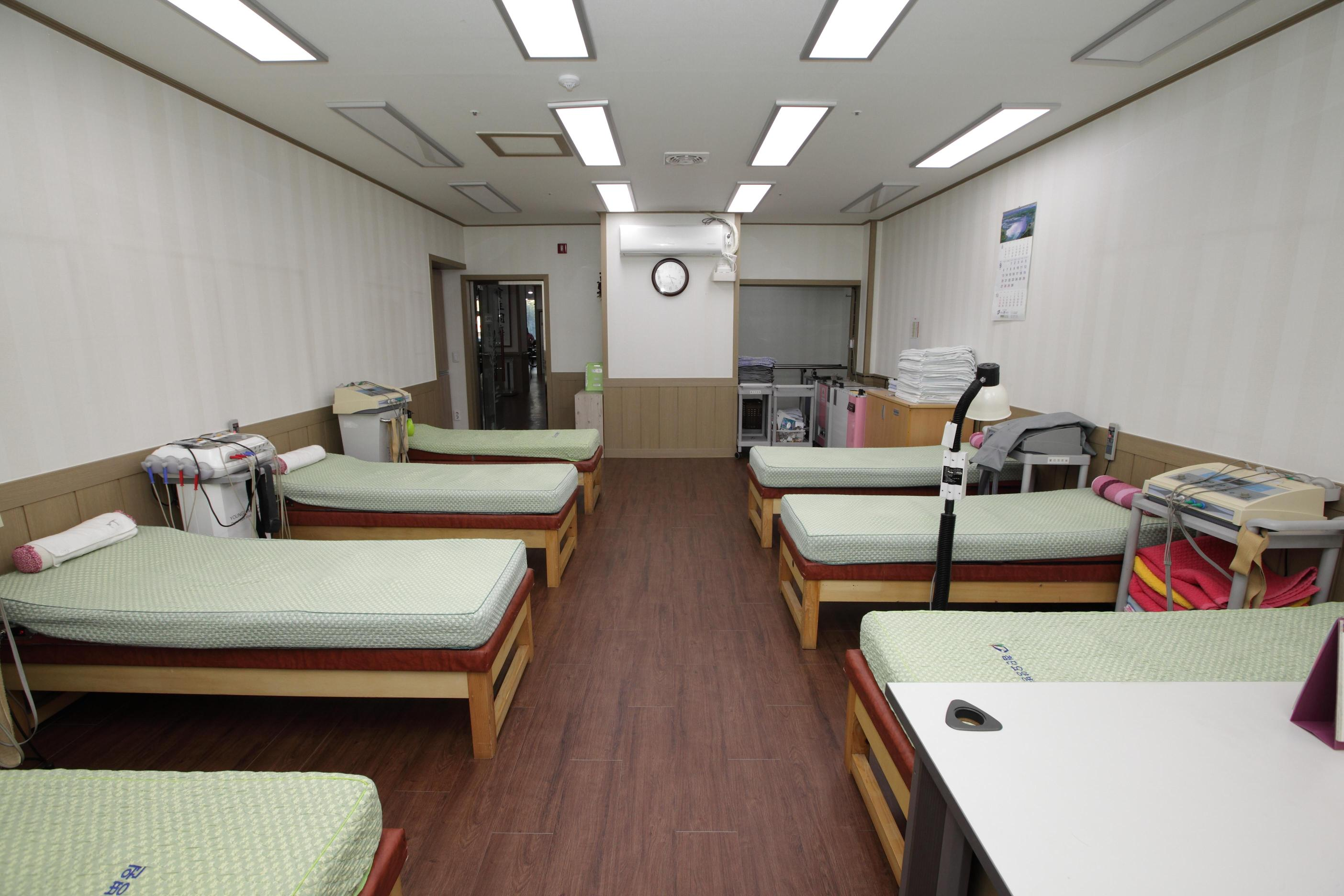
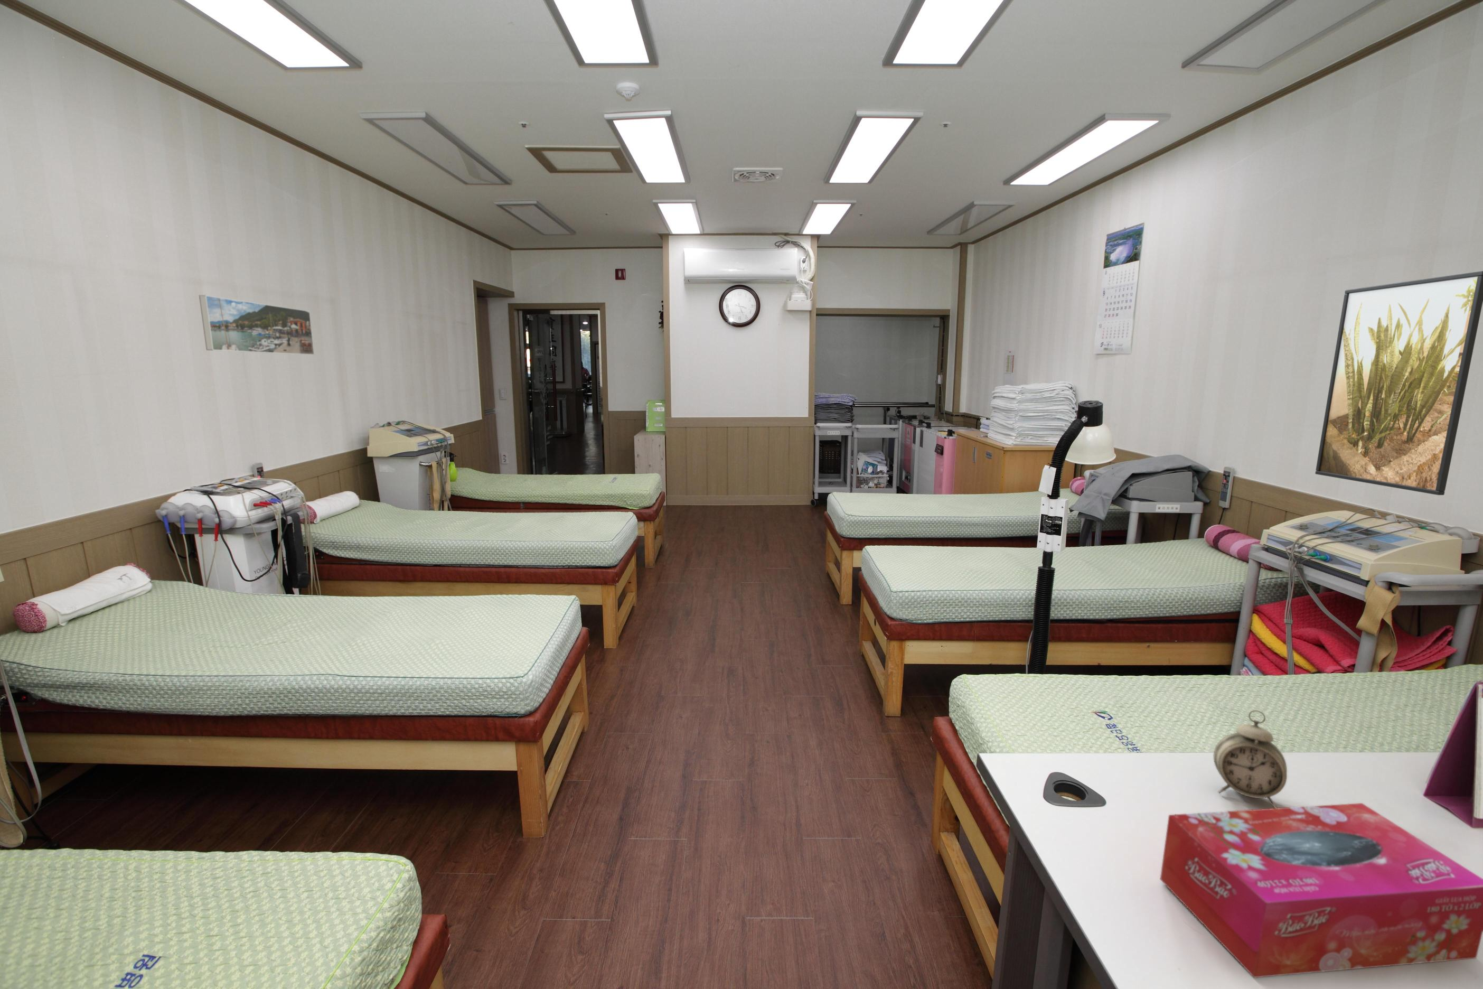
+ alarm clock [1213,710,1288,808]
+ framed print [1314,270,1483,496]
+ tissue box [1160,802,1483,978]
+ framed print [199,295,314,355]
